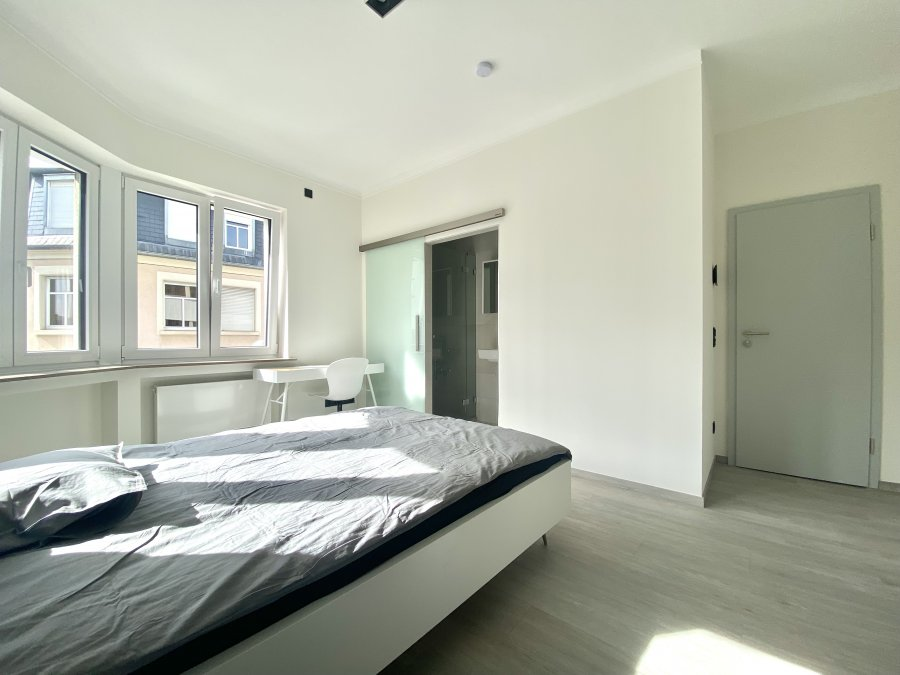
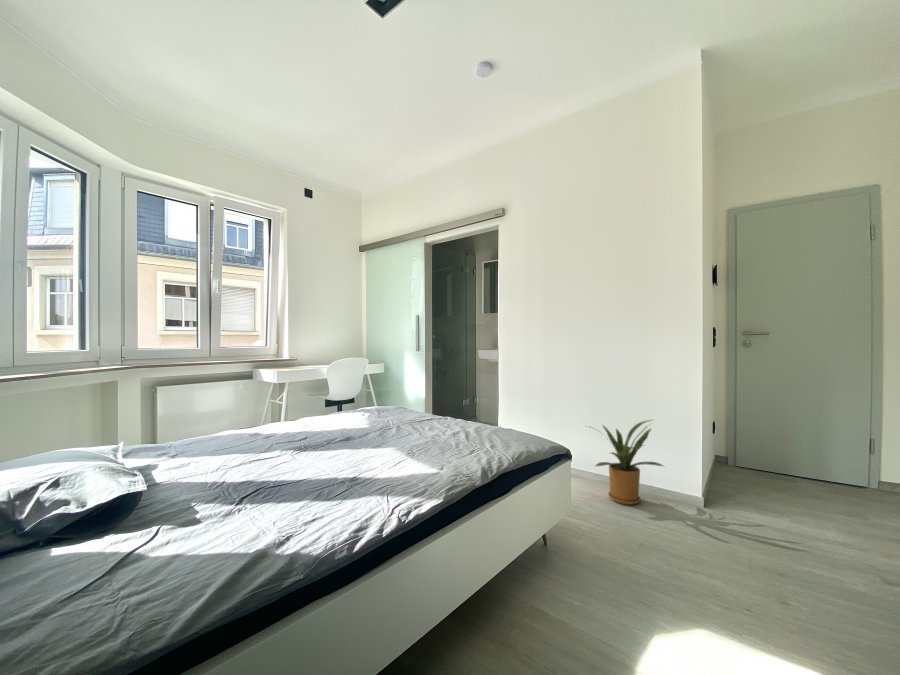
+ house plant [586,418,666,506]
